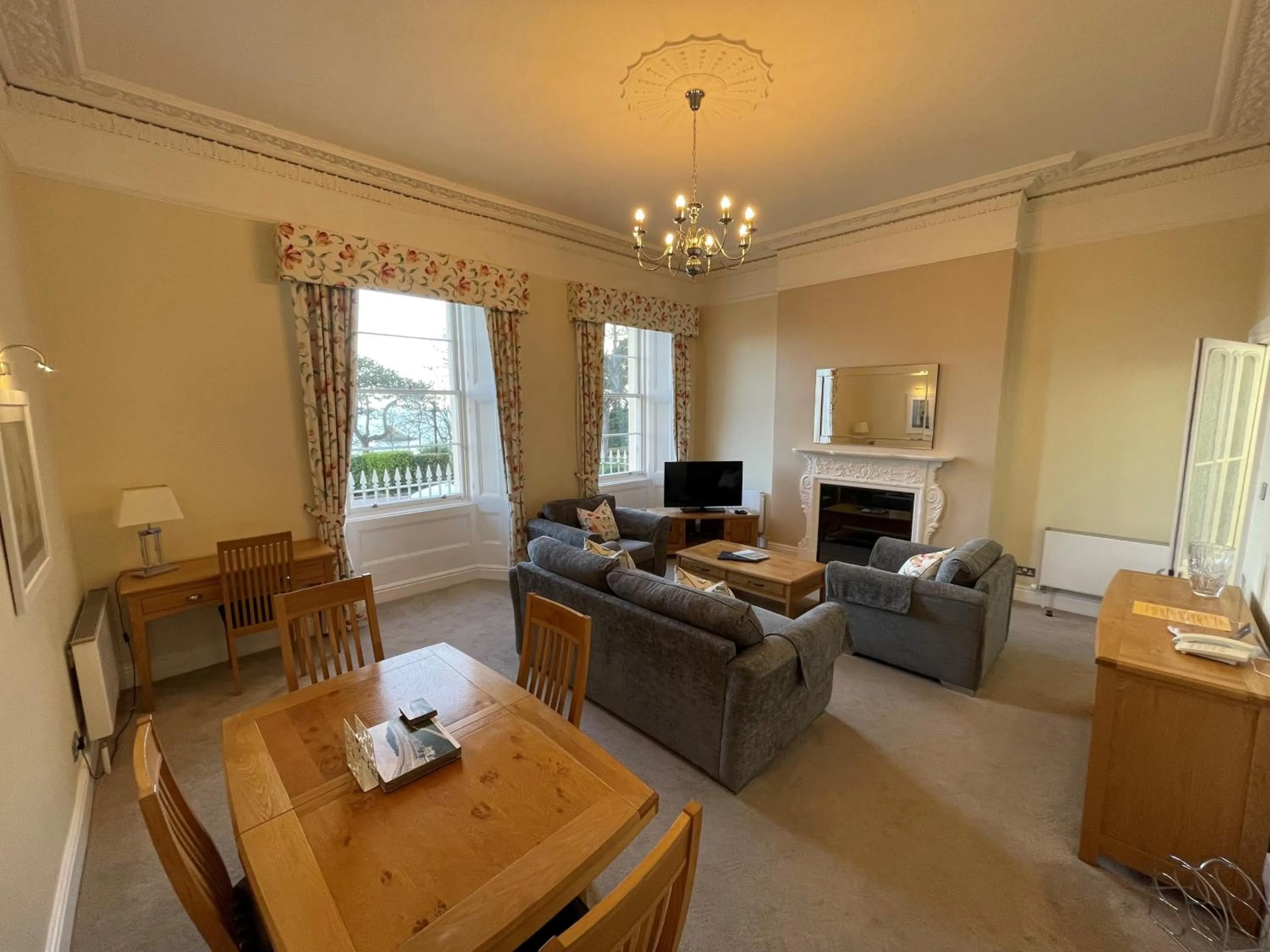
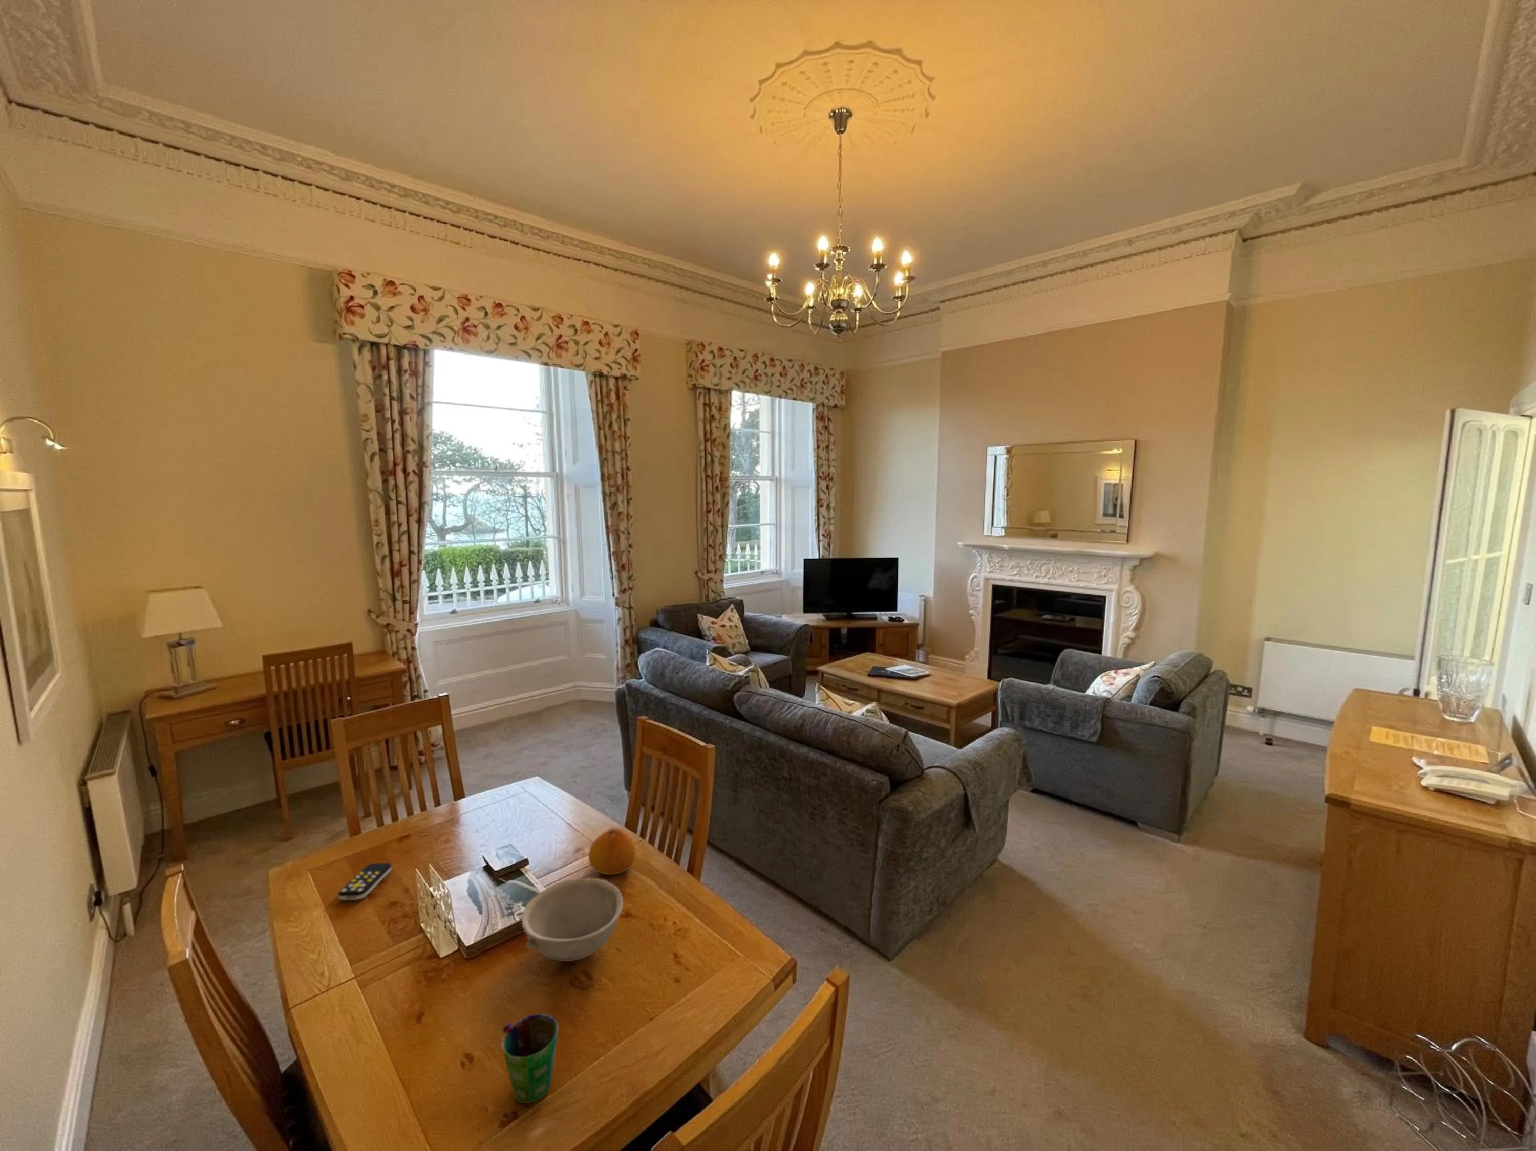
+ fruit [588,828,636,875]
+ remote control [337,862,392,901]
+ bowl [521,878,623,961]
+ cup [501,1013,559,1104]
